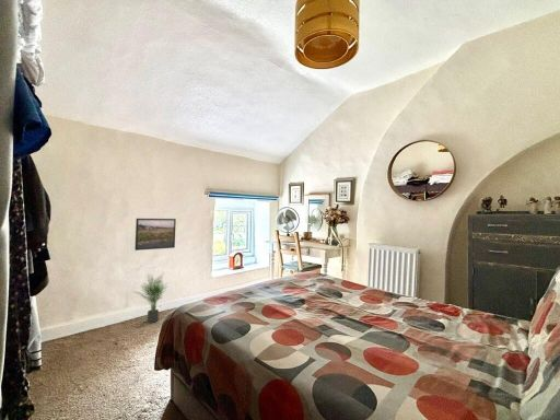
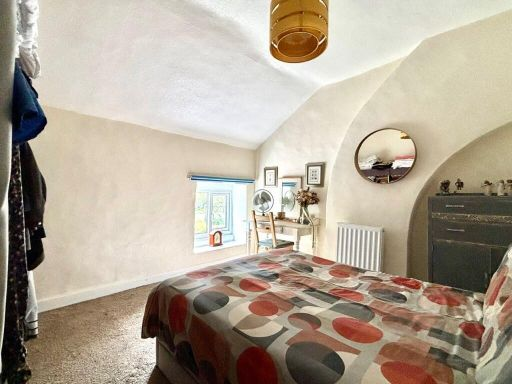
- potted plant [133,270,166,324]
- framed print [133,218,177,252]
